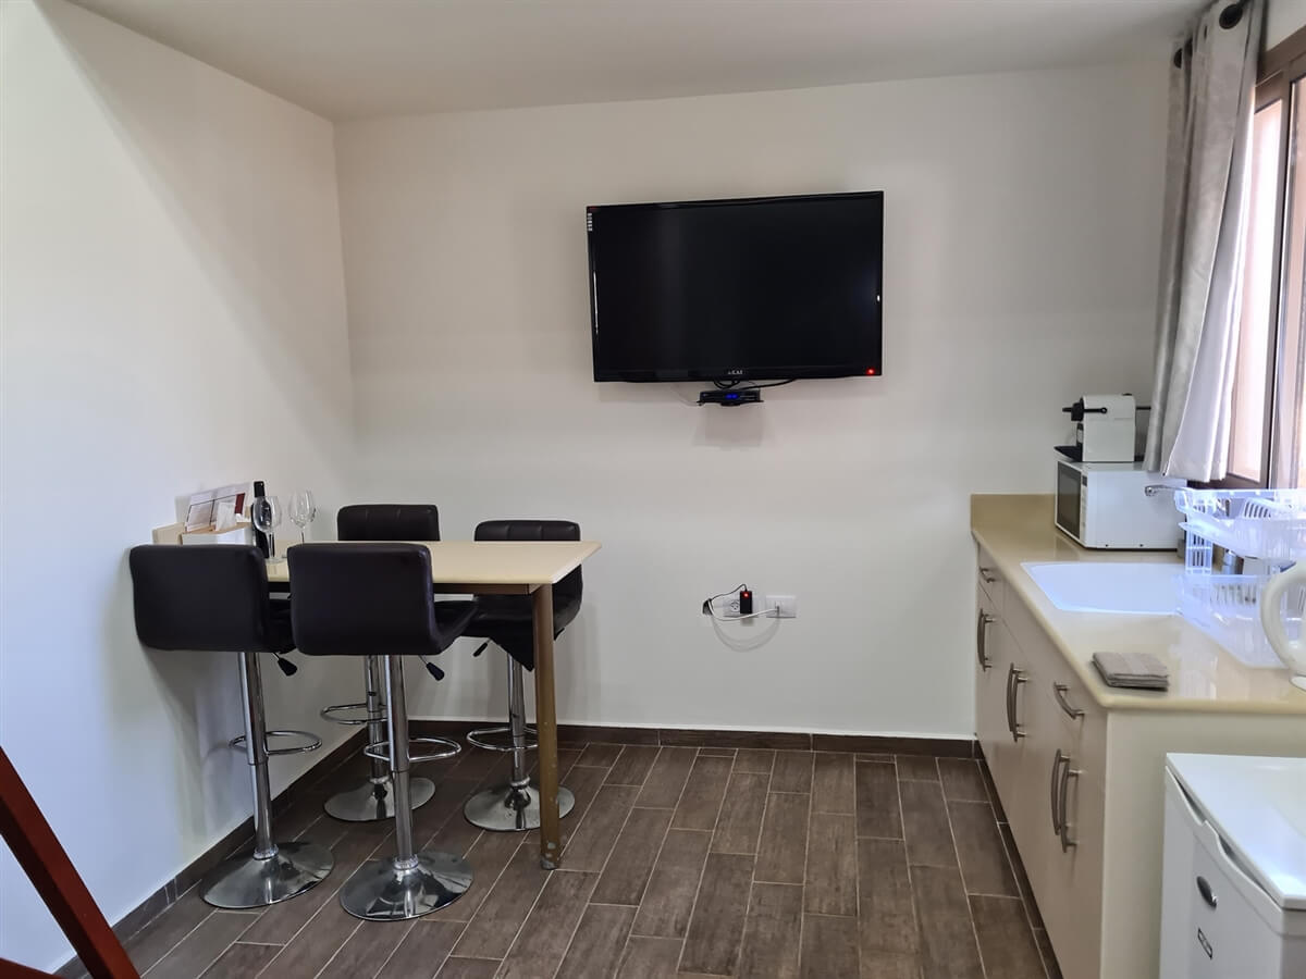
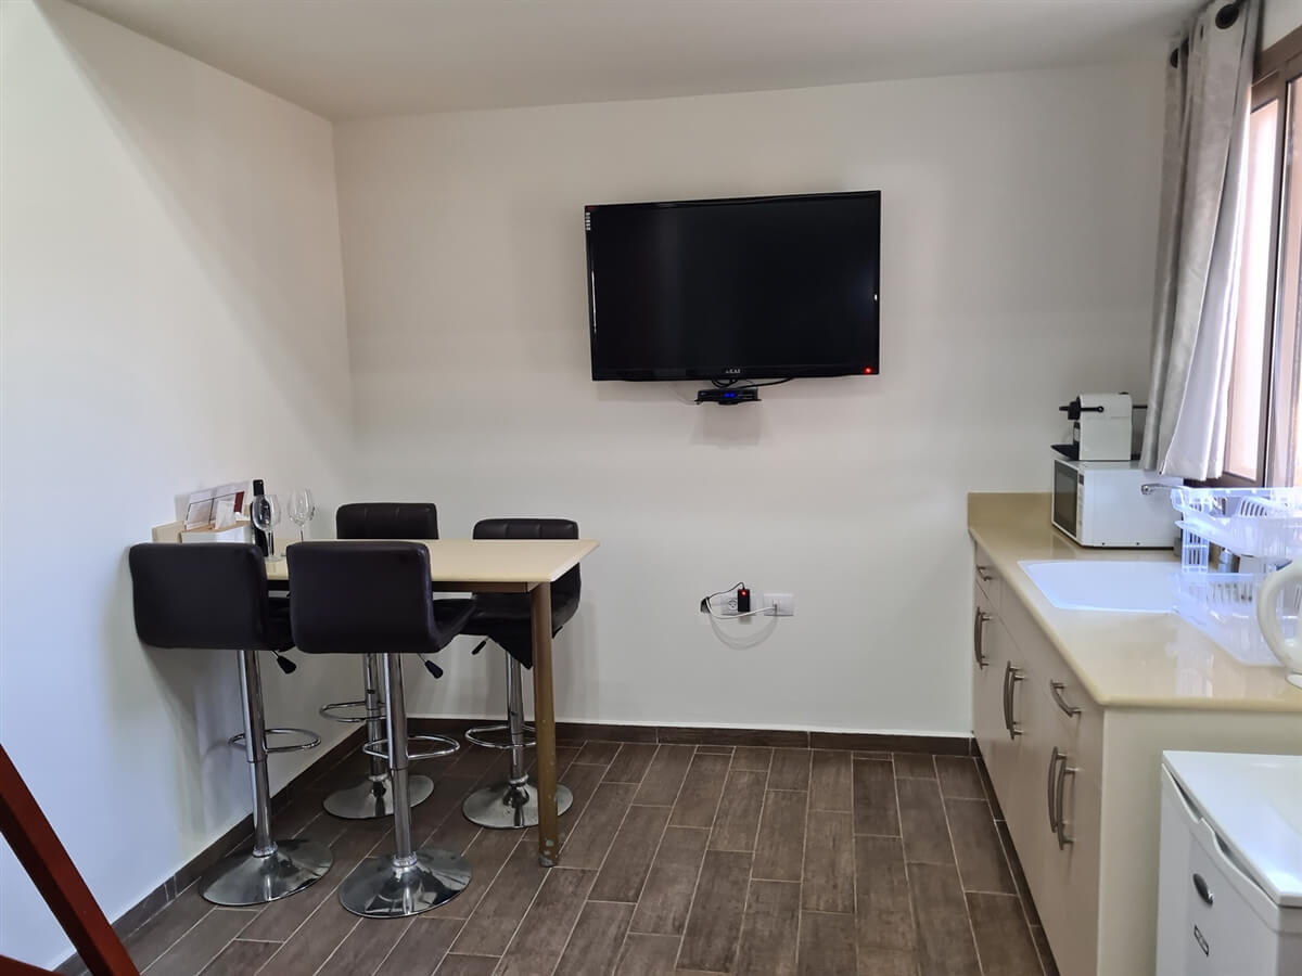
- washcloth [1091,650,1172,689]
